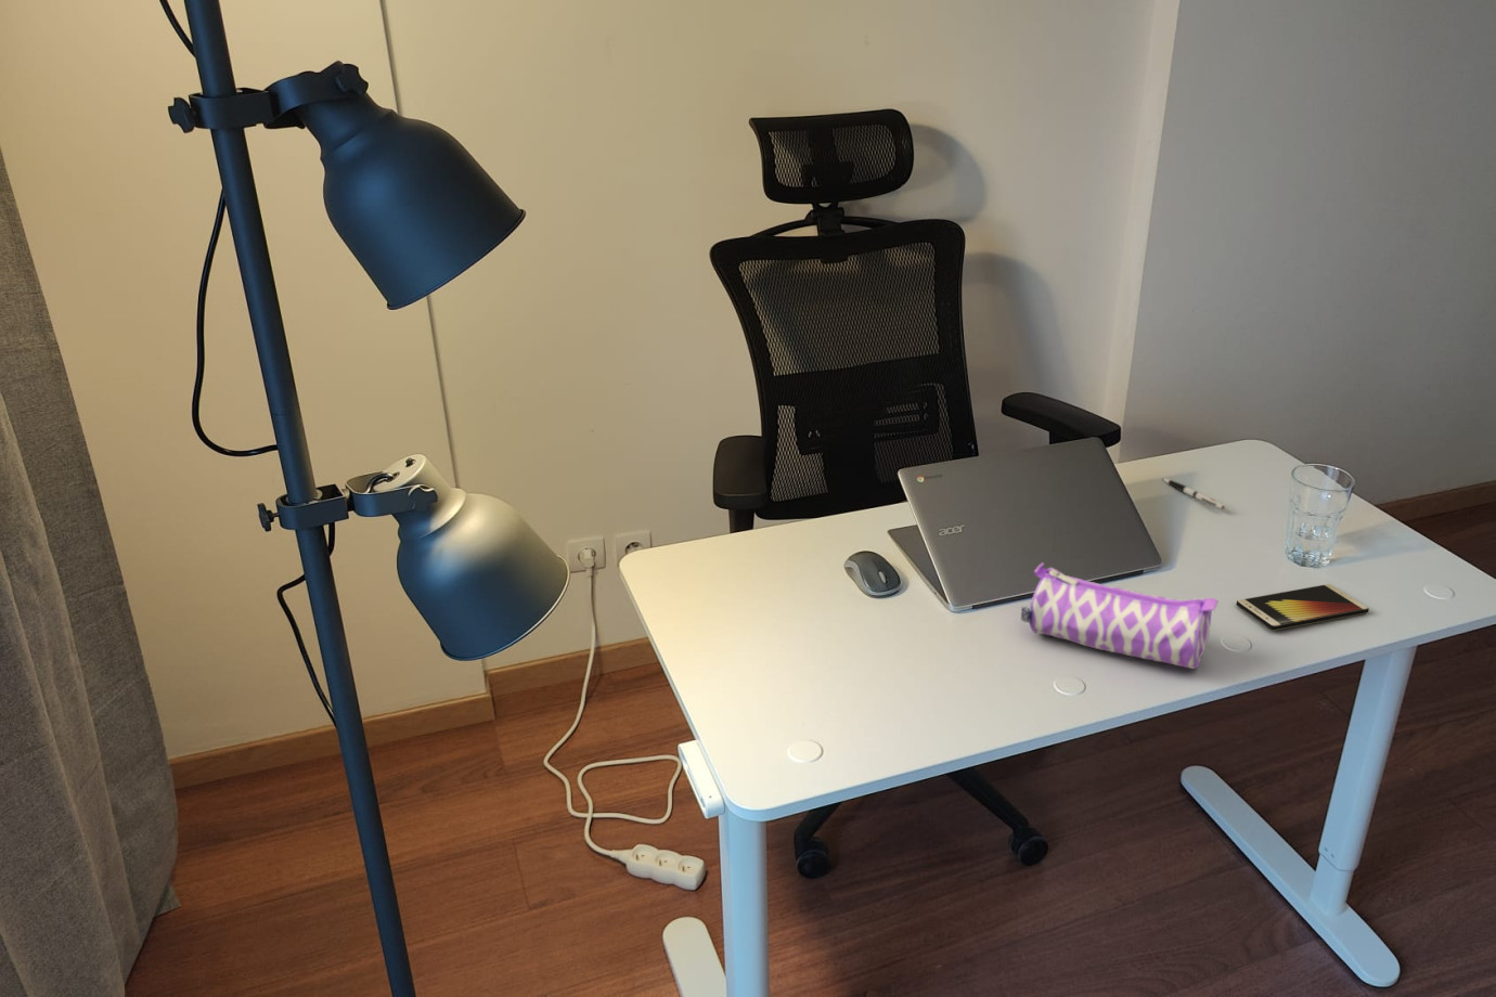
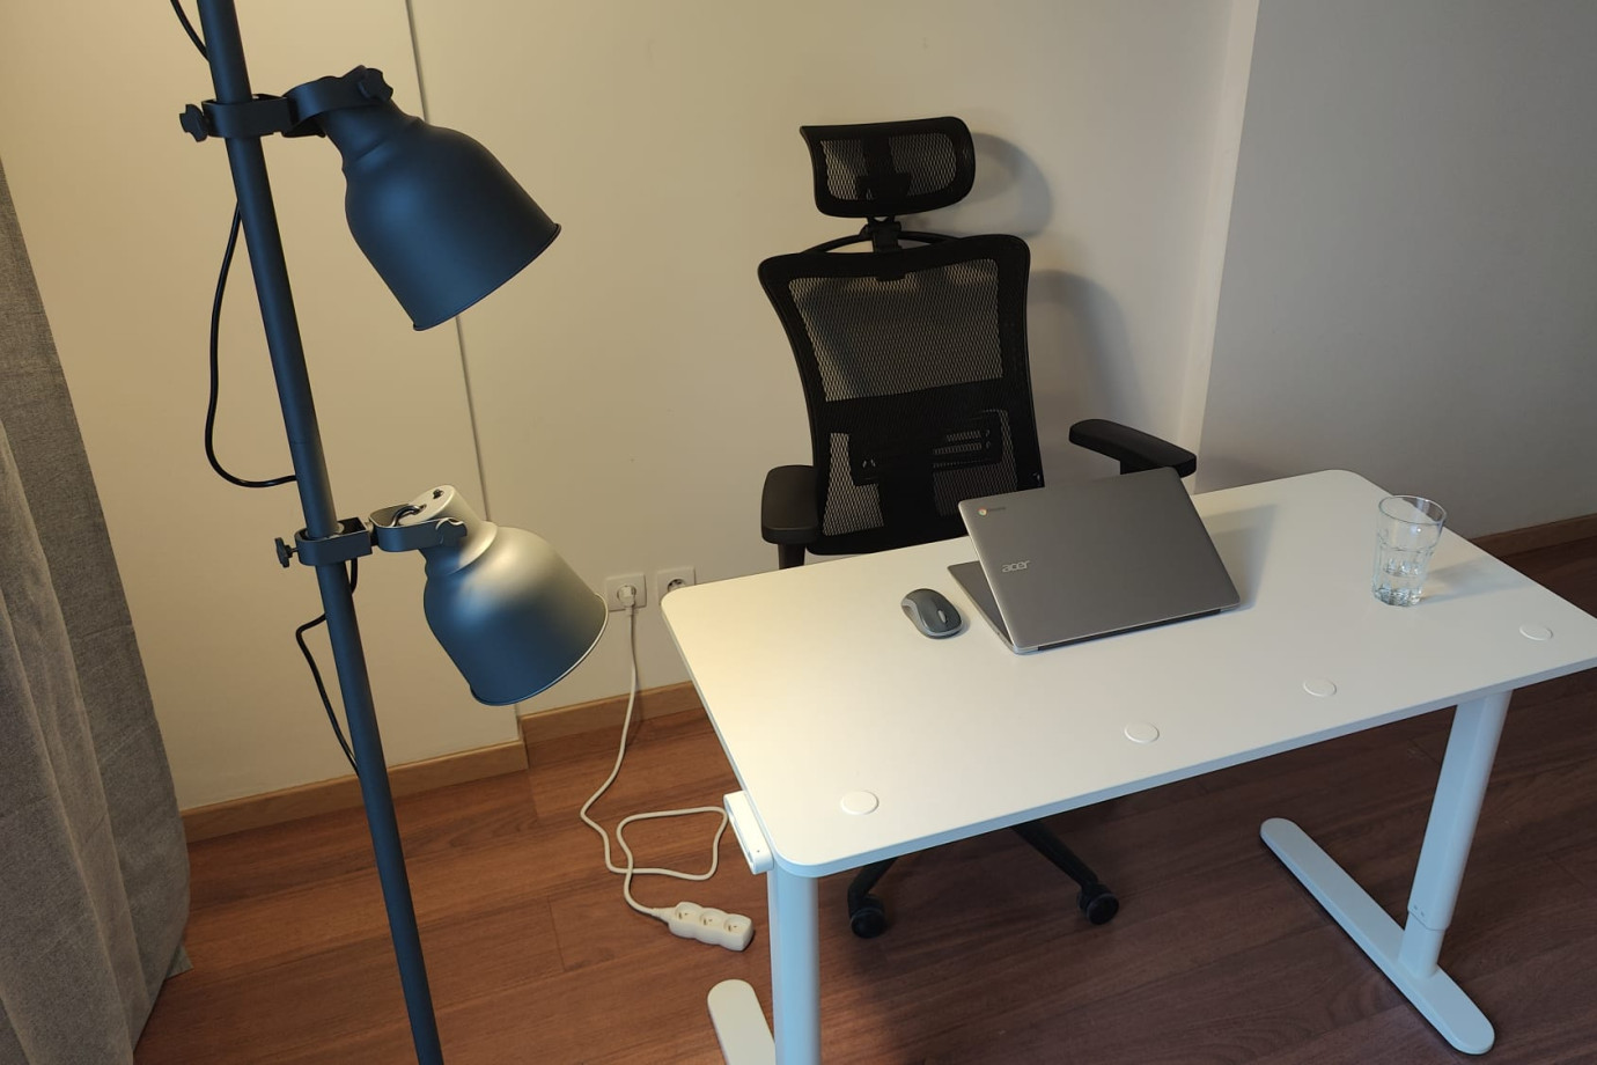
- pencil case [1020,561,1220,670]
- smartphone [1234,583,1370,632]
- pen [1162,477,1226,511]
